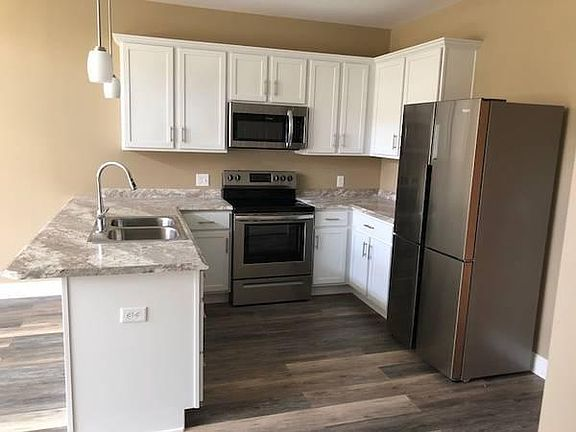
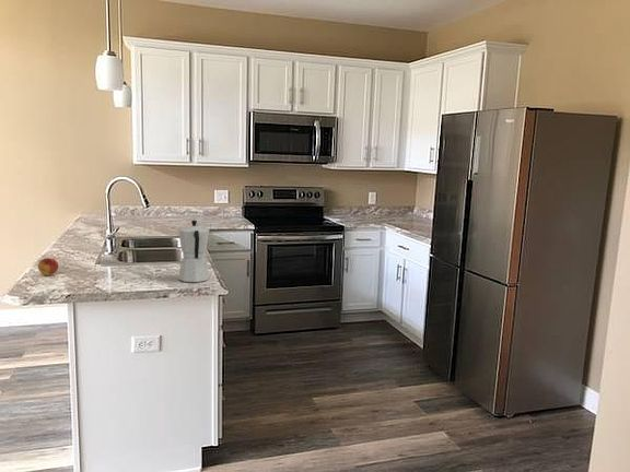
+ fruit [37,257,60,276]
+ moka pot [177,219,210,283]
